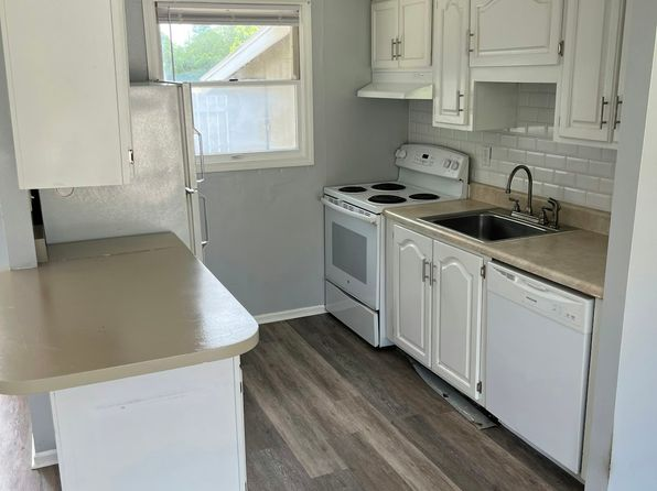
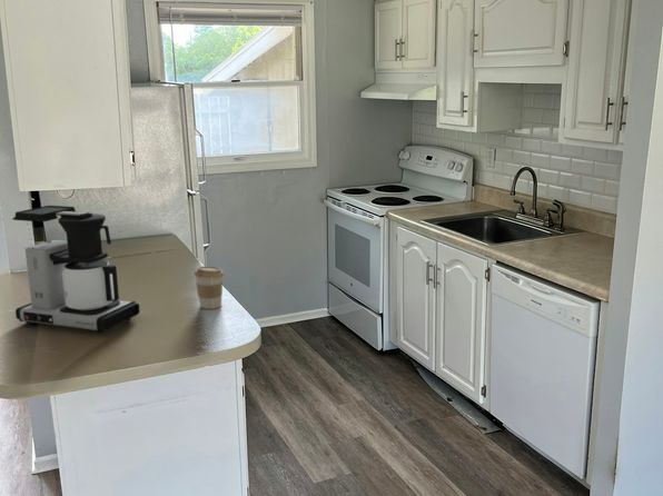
+ coffee maker [11,205,141,335]
+ coffee cup [194,265,225,310]
